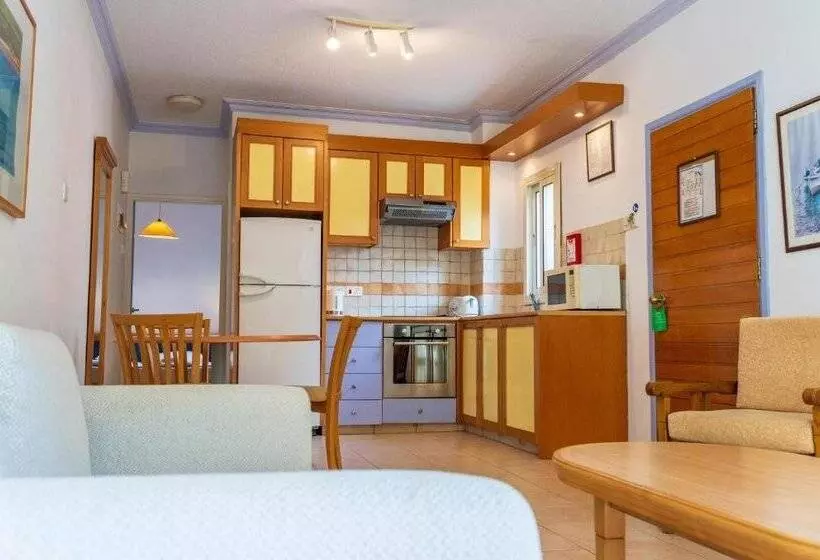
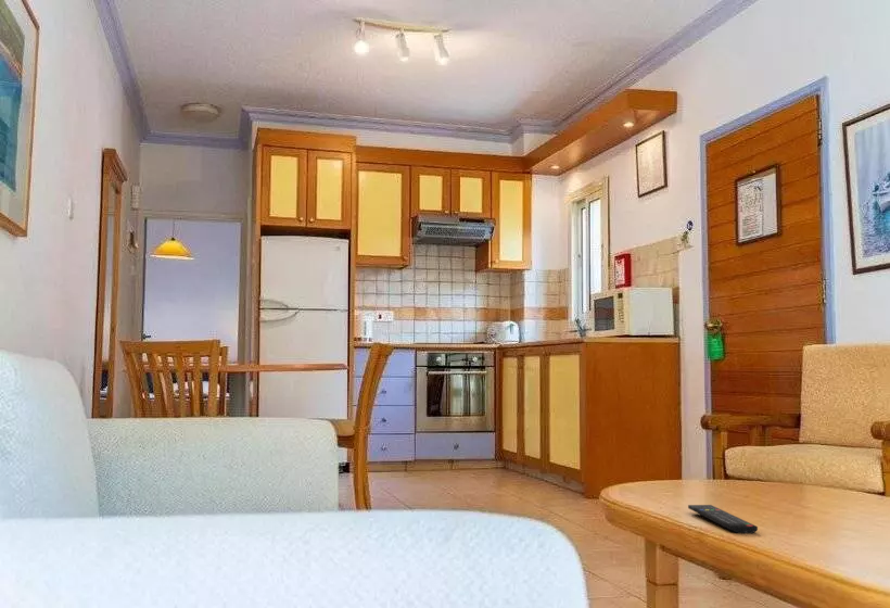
+ remote control [687,504,759,535]
